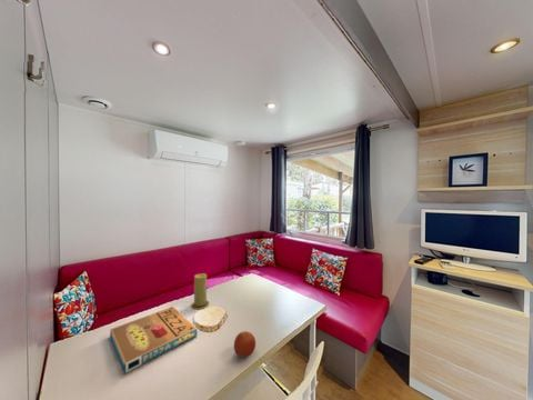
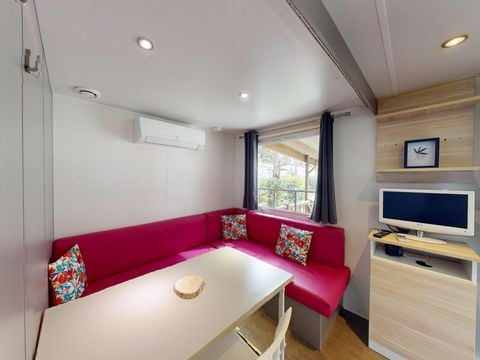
- pizza box [109,306,198,374]
- candle [190,272,210,310]
- fruit [233,330,257,358]
